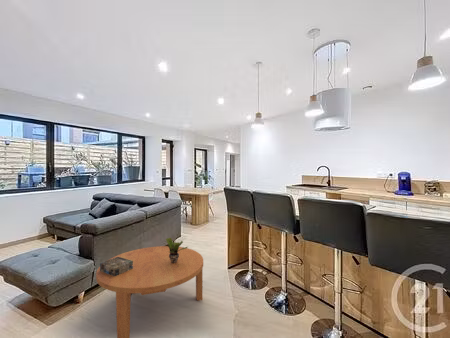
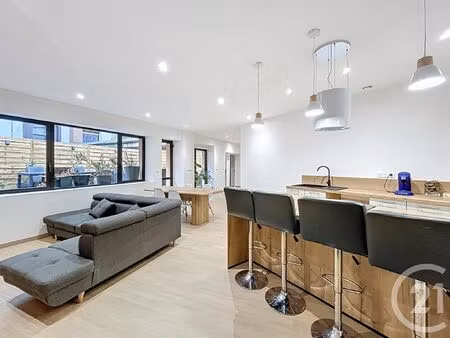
- decorative box [99,257,133,276]
- potted plant [165,237,188,263]
- coffee table [95,245,204,338]
